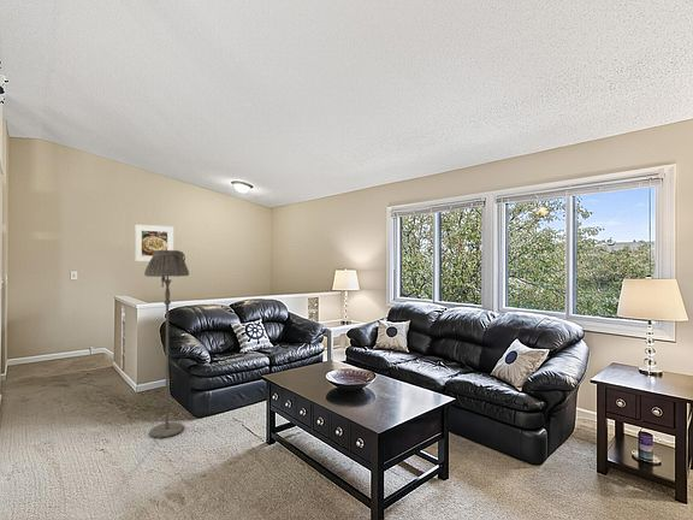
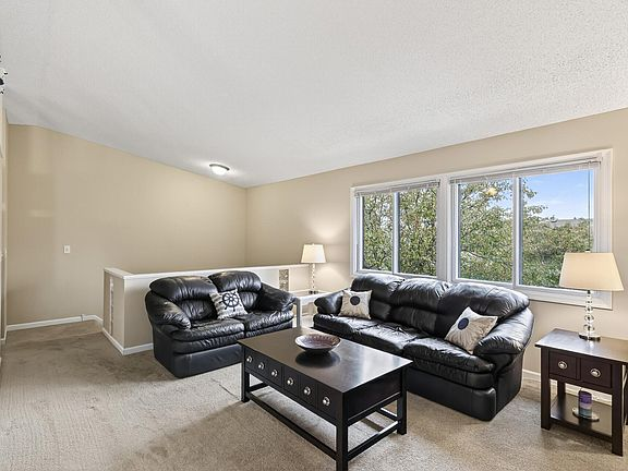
- floor lamp [143,249,190,439]
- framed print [134,224,174,262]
